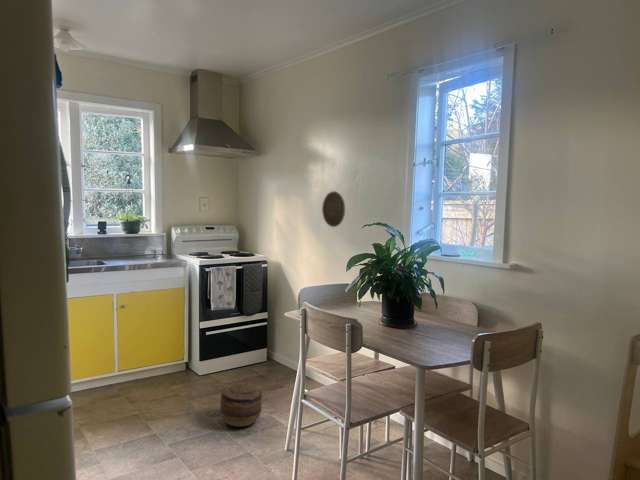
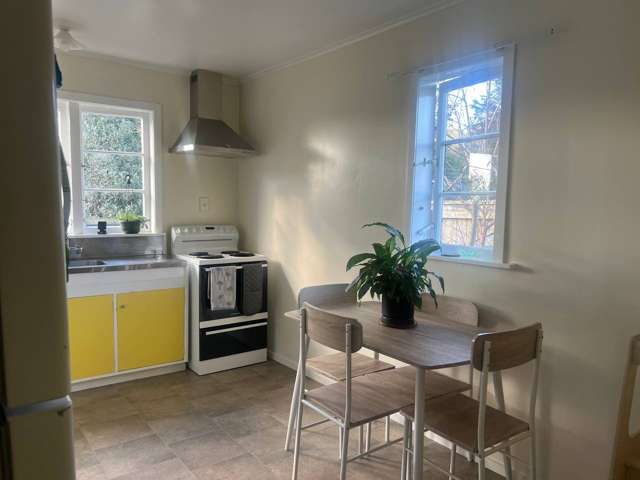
- decorative plate [321,190,346,228]
- basket [219,382,263,427]
